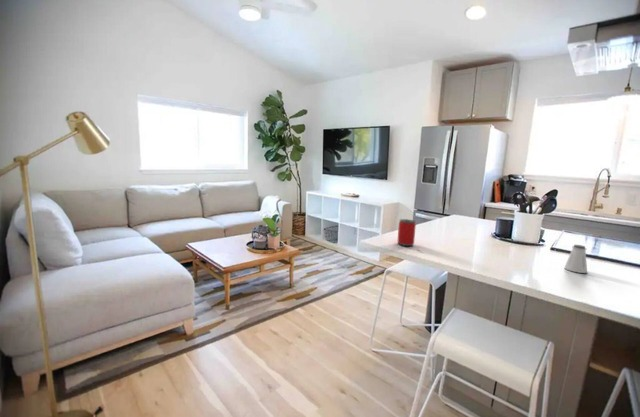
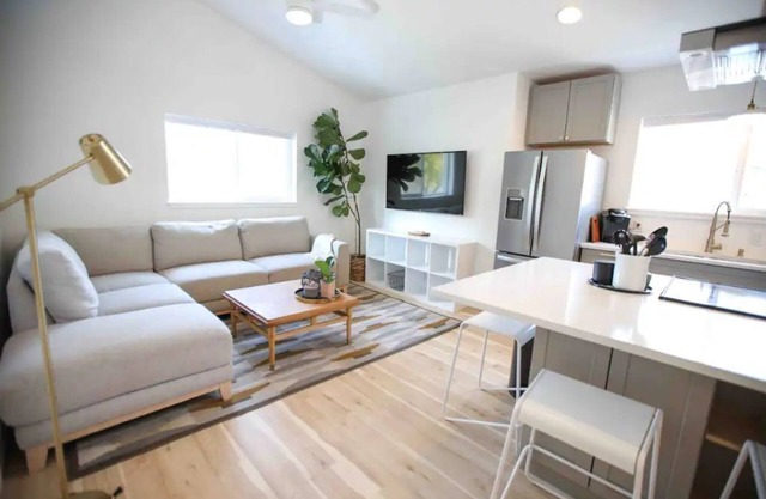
- beverage can [397,218,417,247]
- saltshaker [563,244,588,274]
